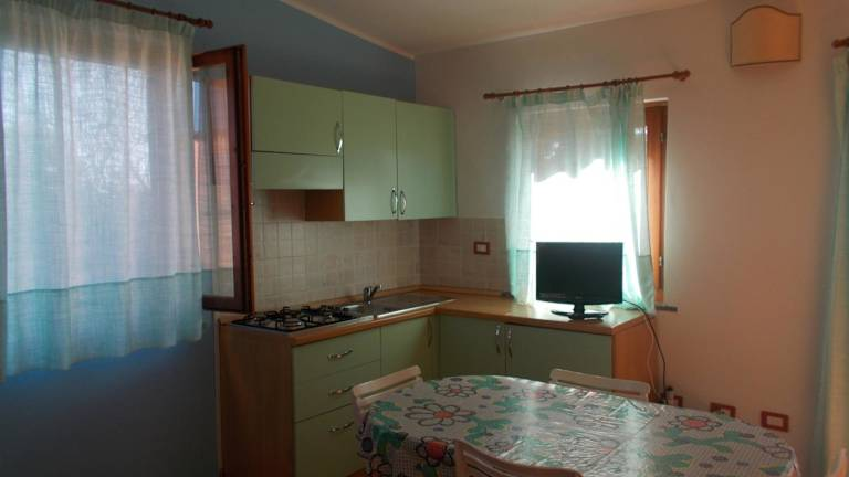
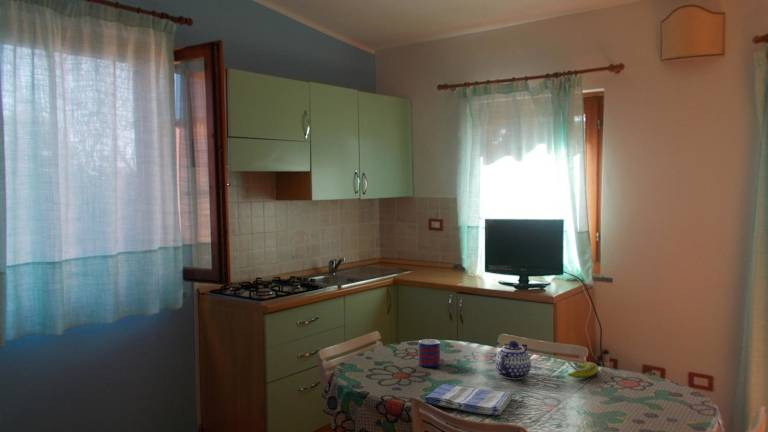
+ mug [417,338,442,368]
+ teapot [495,340,532,380]
+ dish towel [423,383,514,416]
+ banana [567,361,599,379]
